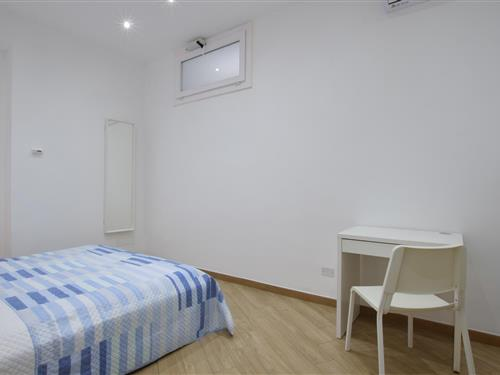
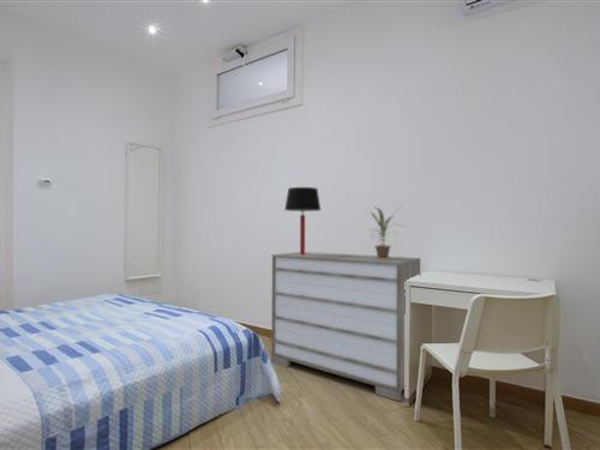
+ potted plant [368,205,404,259]
+ dresser [270,251,421,402]
+ table lamp [283,186,322,256]
